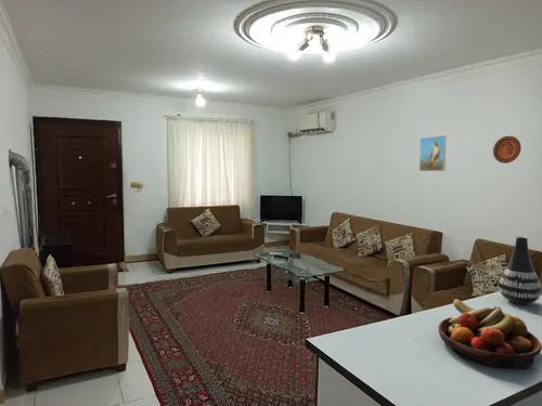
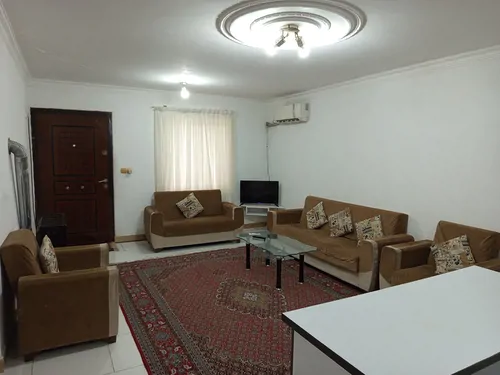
- vase [498,235,542,306]
- decorative plate [492,135,522,165]
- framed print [418,134,447,172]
- fruit bowl [437,298,542,369]
